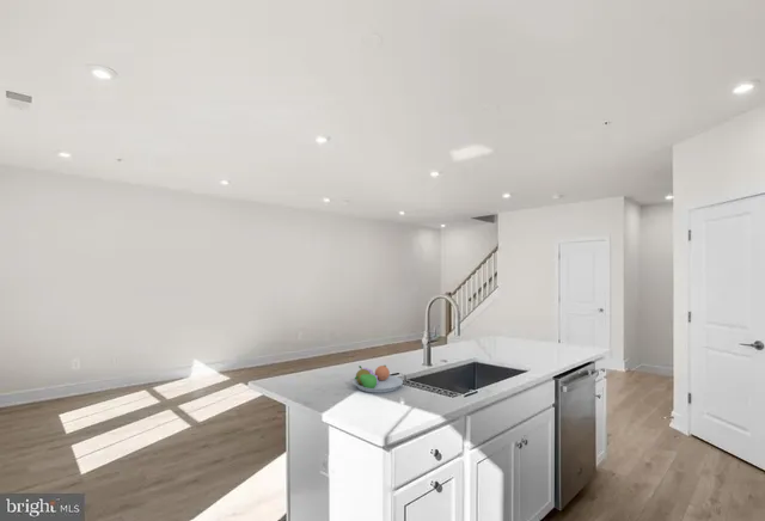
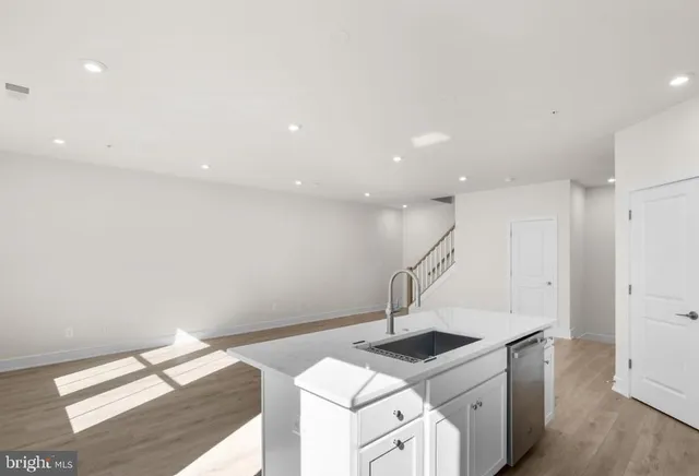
- fruit bowl [351,364,404,394]
